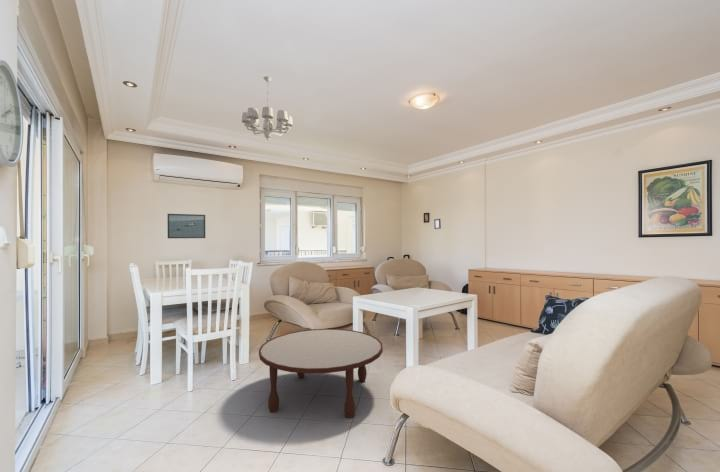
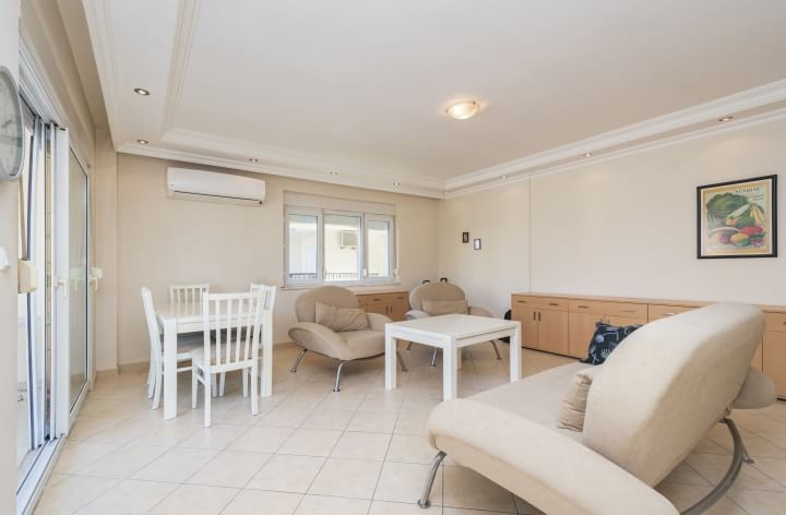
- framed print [167,213,206,239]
- chandelier [241,75,294,141]
- coffee table [258,328,384,420]
